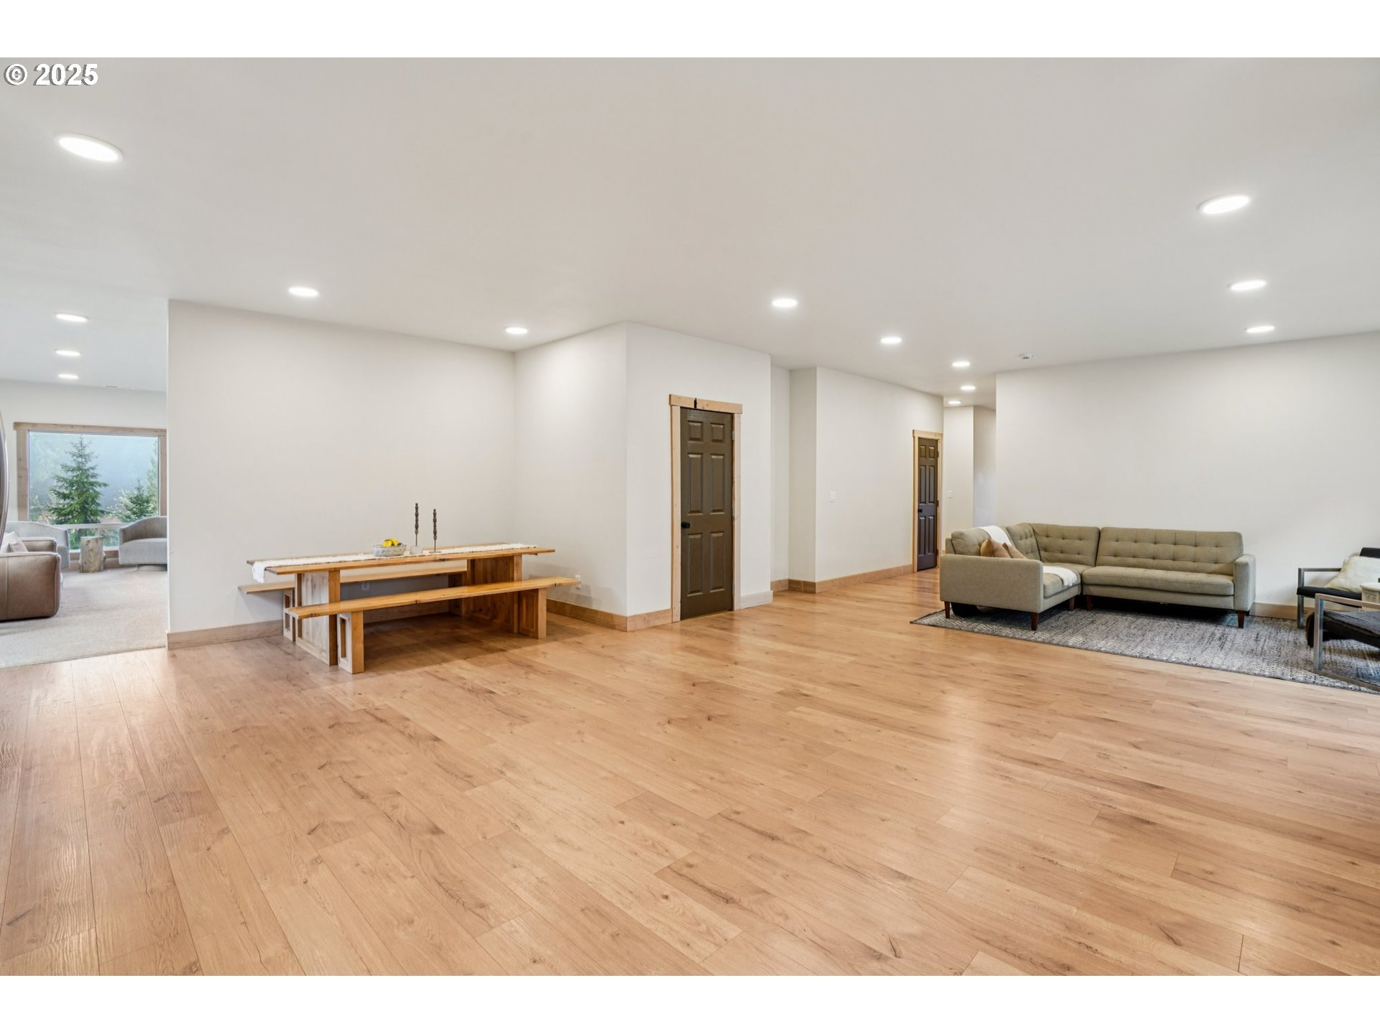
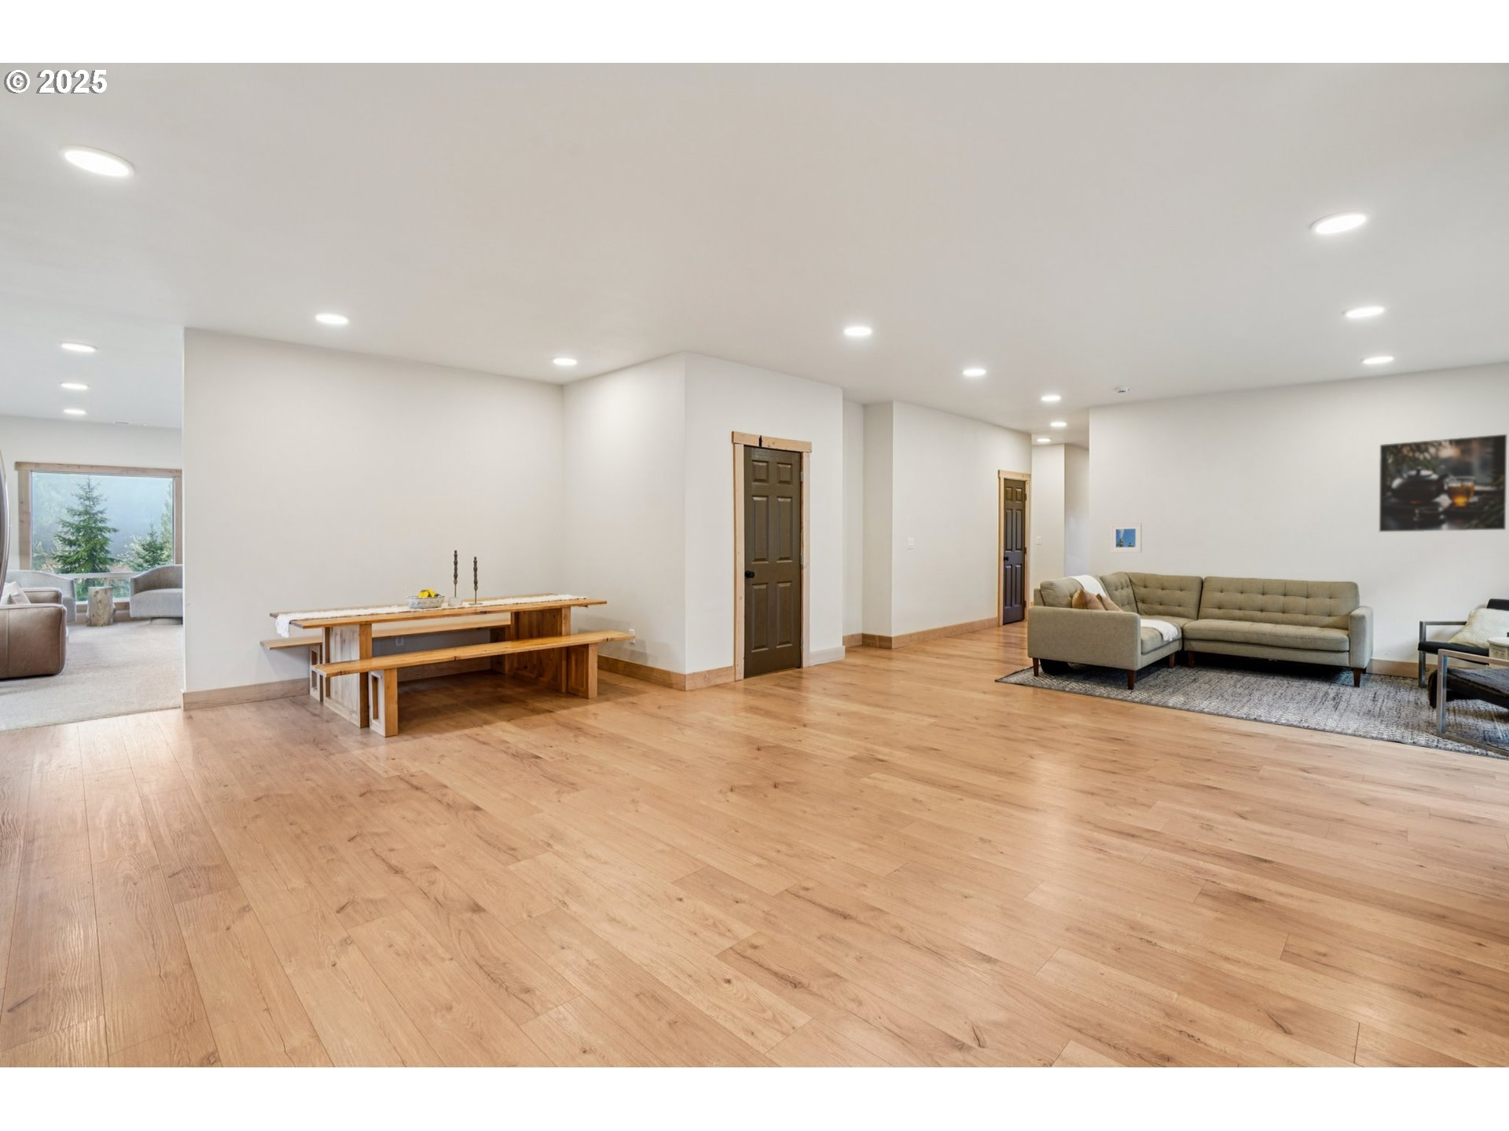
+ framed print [1378,432,1508,533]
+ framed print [1109,523,1143,552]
